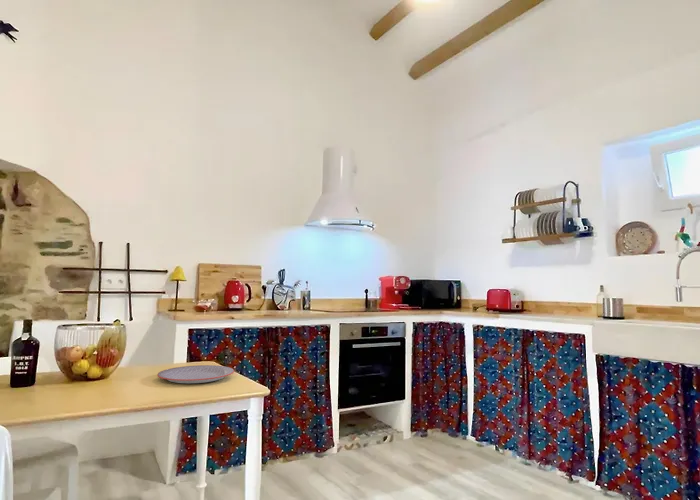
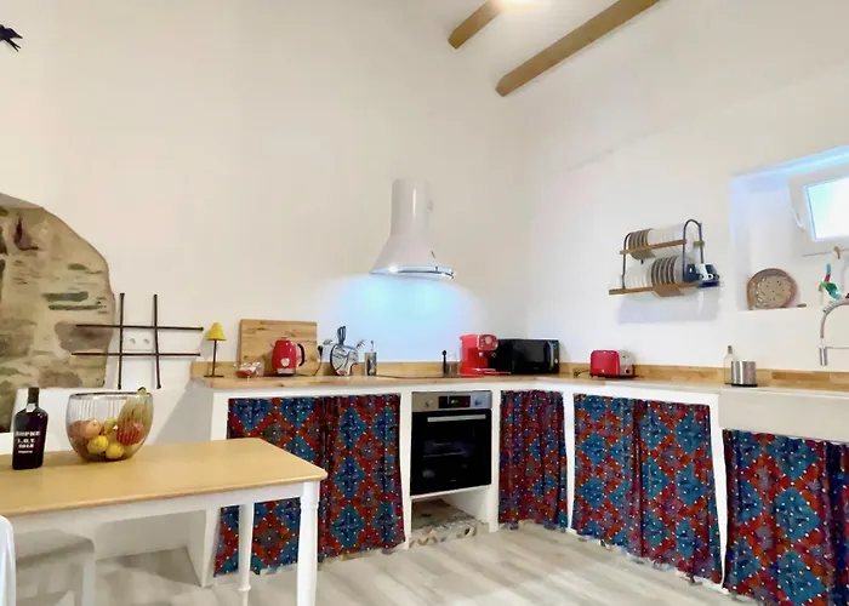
- plate [156,364,235,384]
